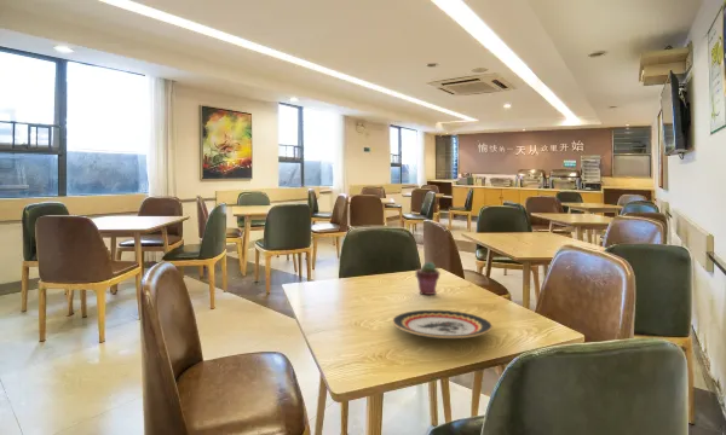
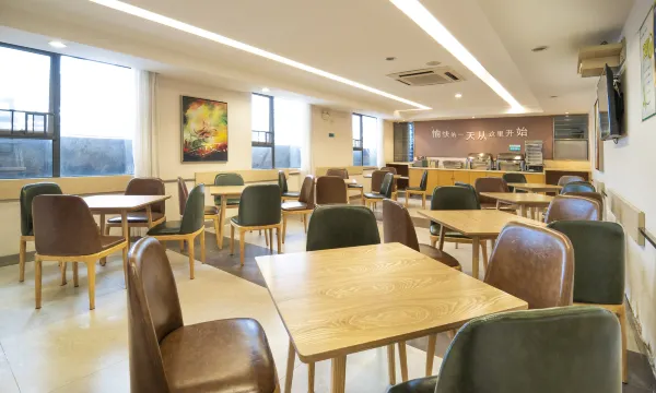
- potted succulent [415,261,442,296]
- plate [391,309,494,340]
